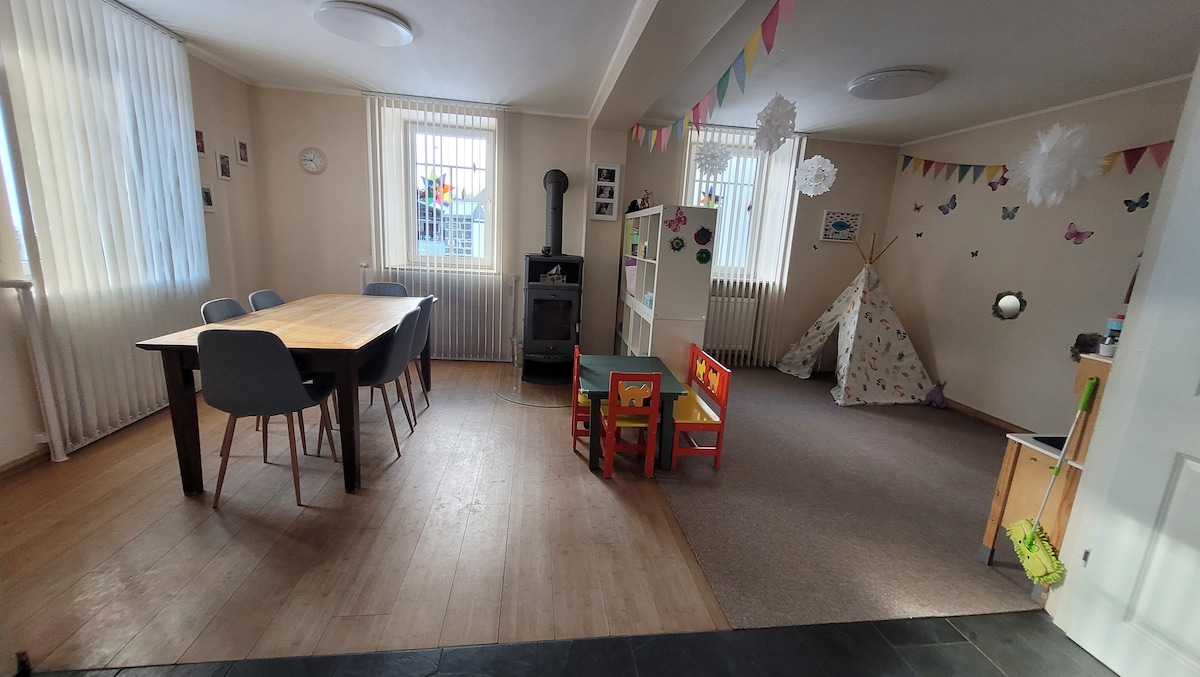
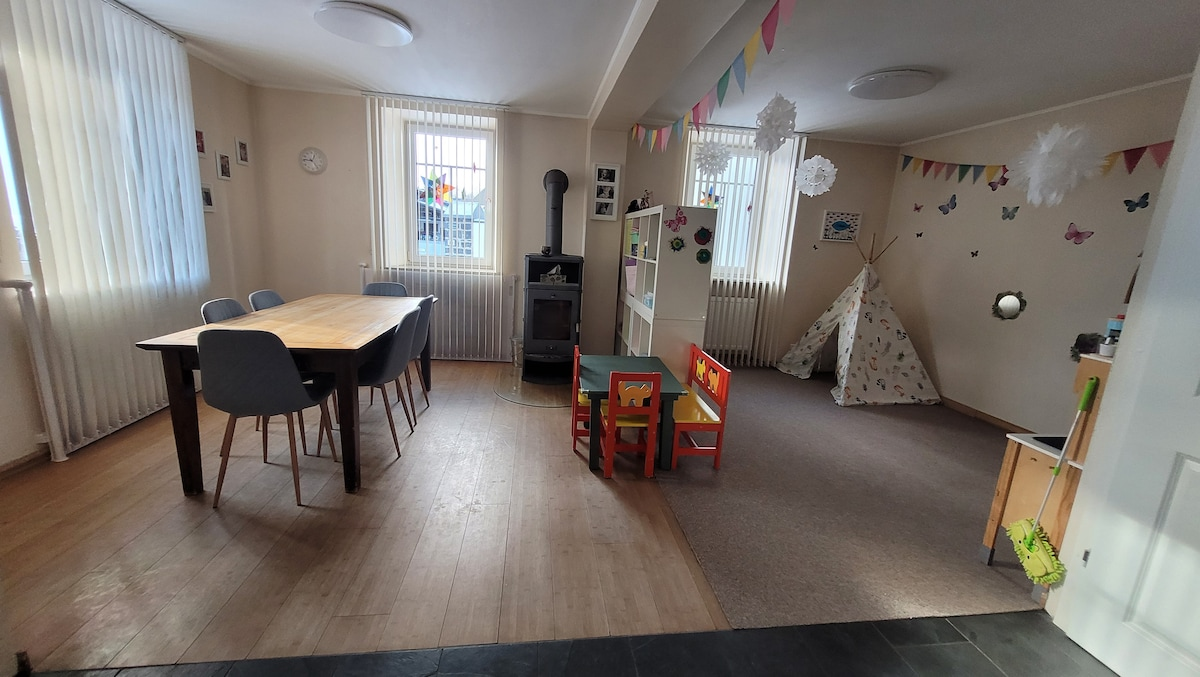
- plush toy [921,379,949,409]
